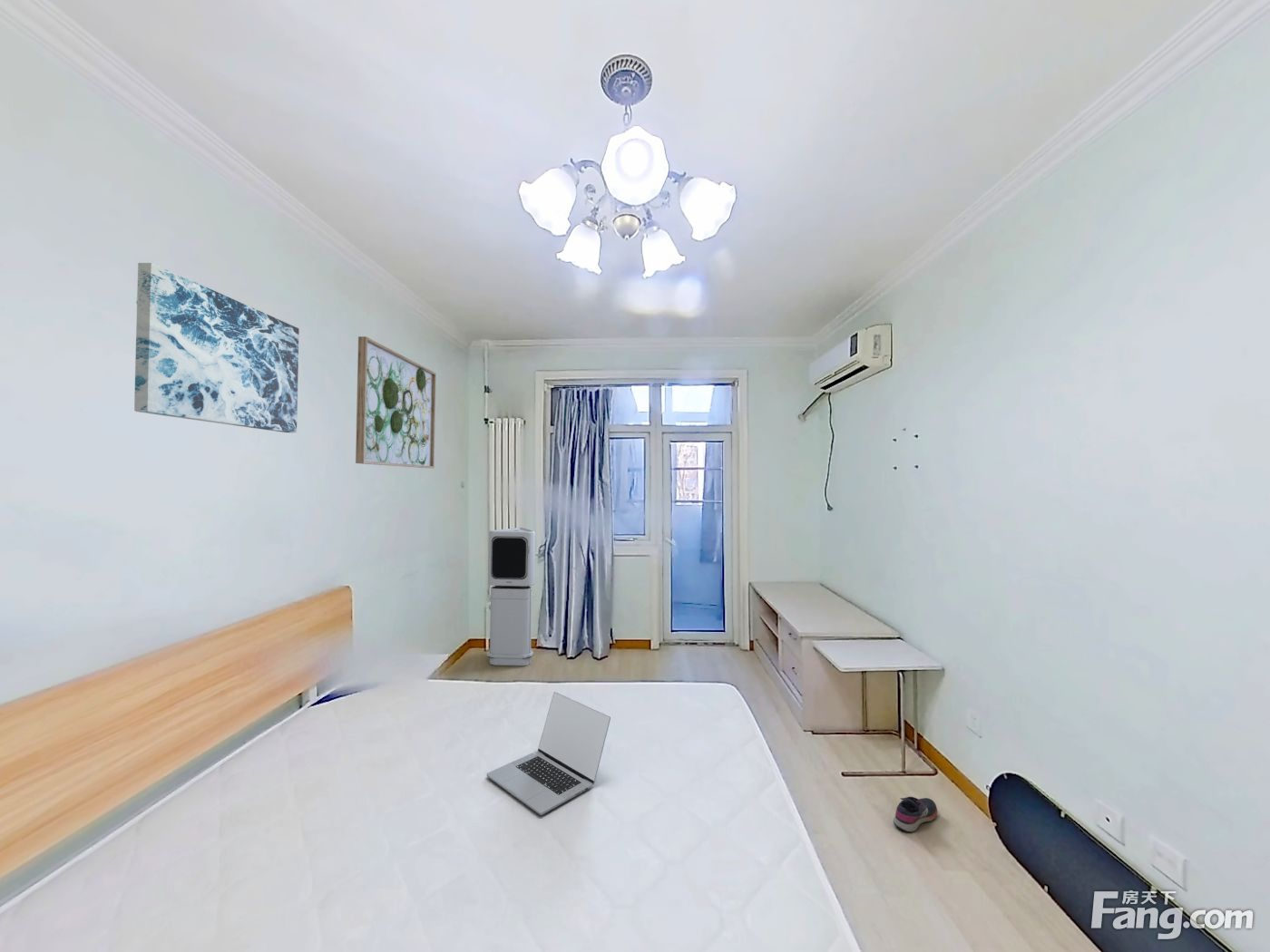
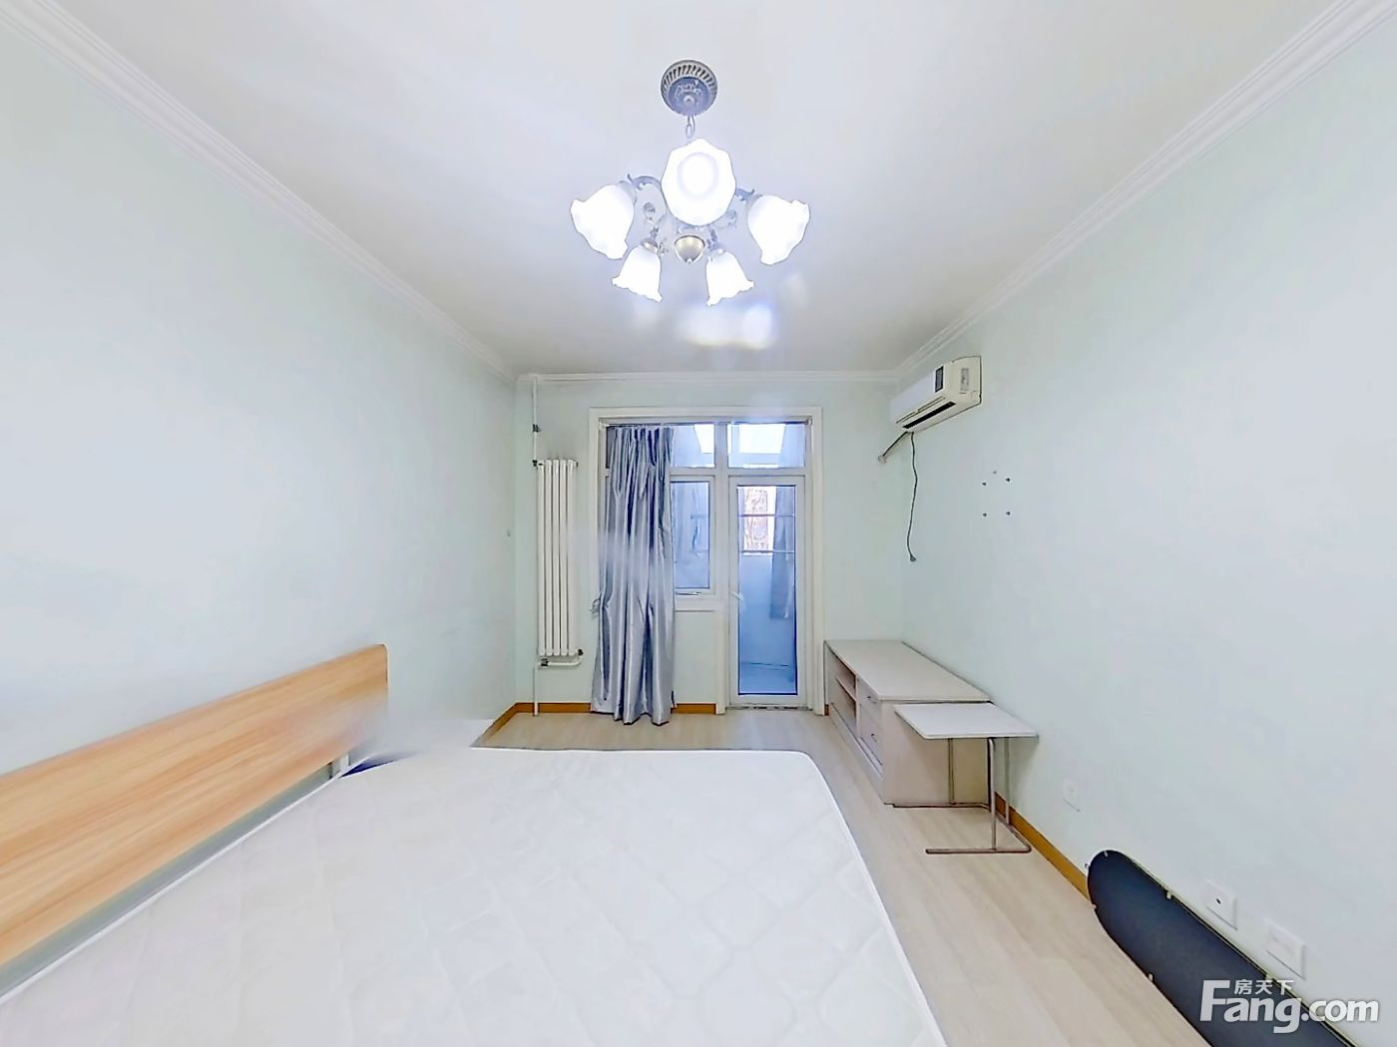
- laptop [486,691,611,816]
- wall art [133,262,300,433]
- air purifier [486,527,536,666]
- shoe [893,796,938,833]
- wall art [355,335,437,469]
